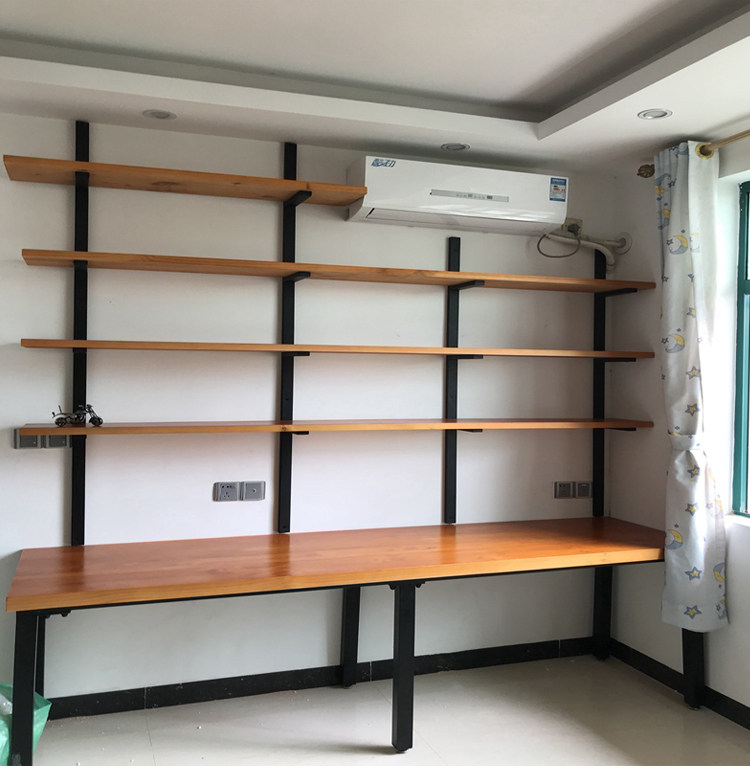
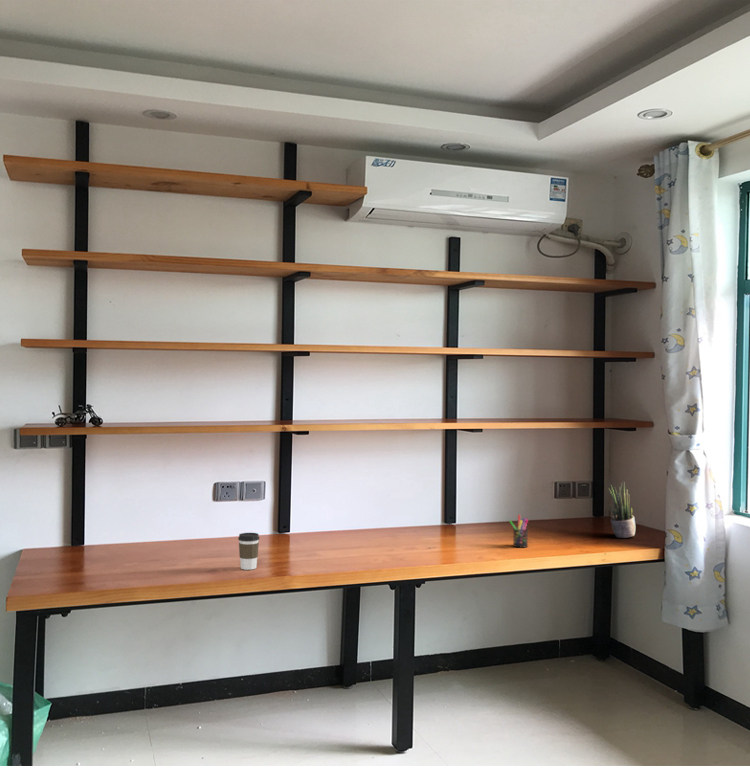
+ potted plant [607,481,636,539]
+ coffee cup [237,532,260,571]
+ pen holder [508,514,529,549]
